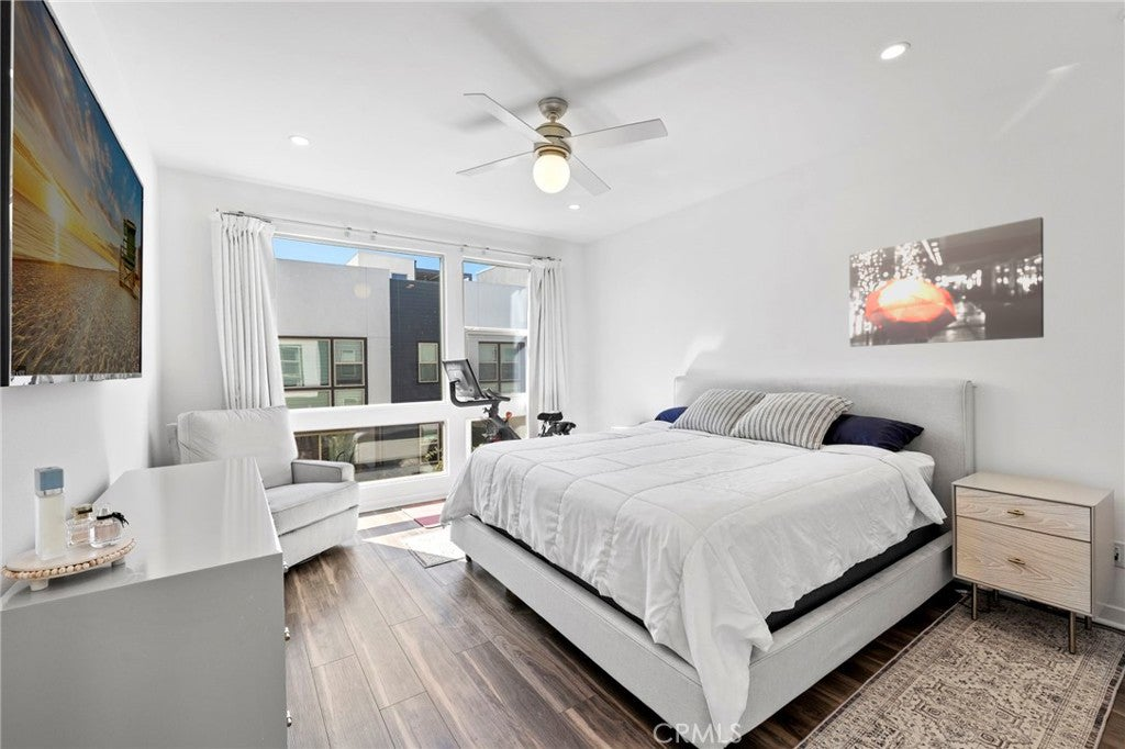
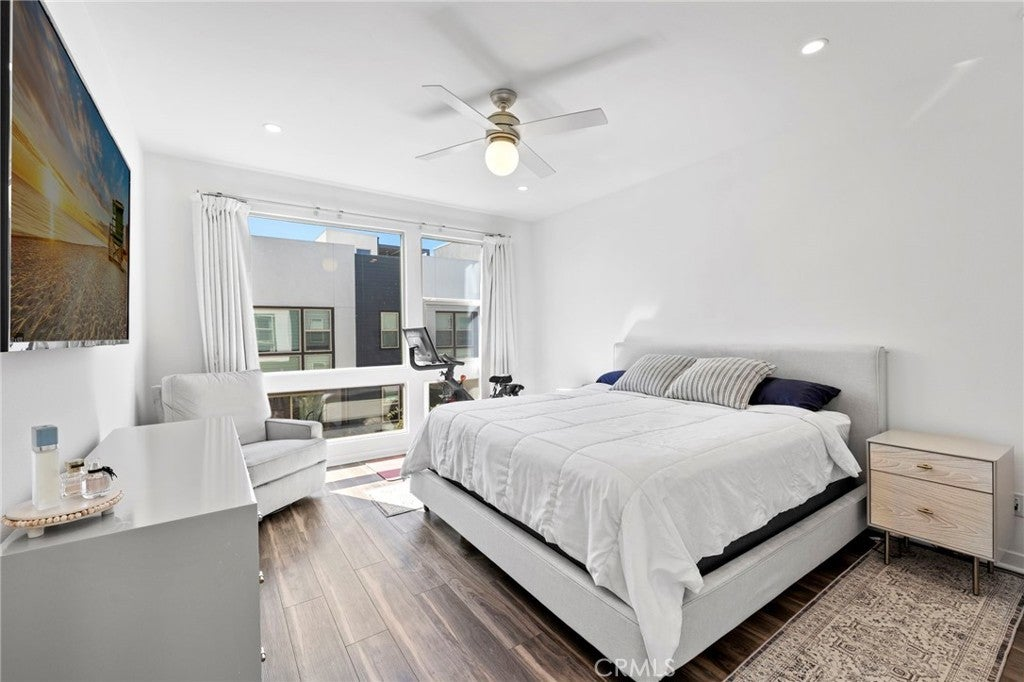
- wall art [848,216,1045,348]
